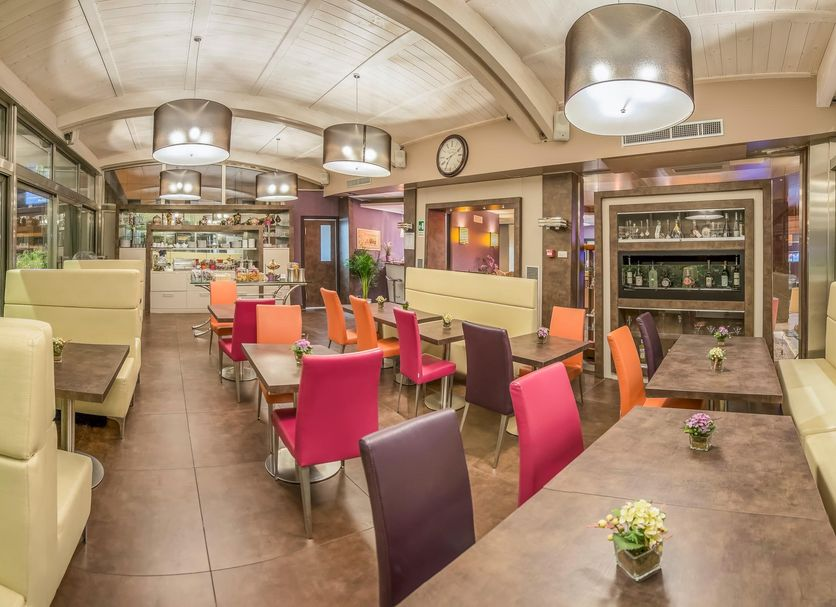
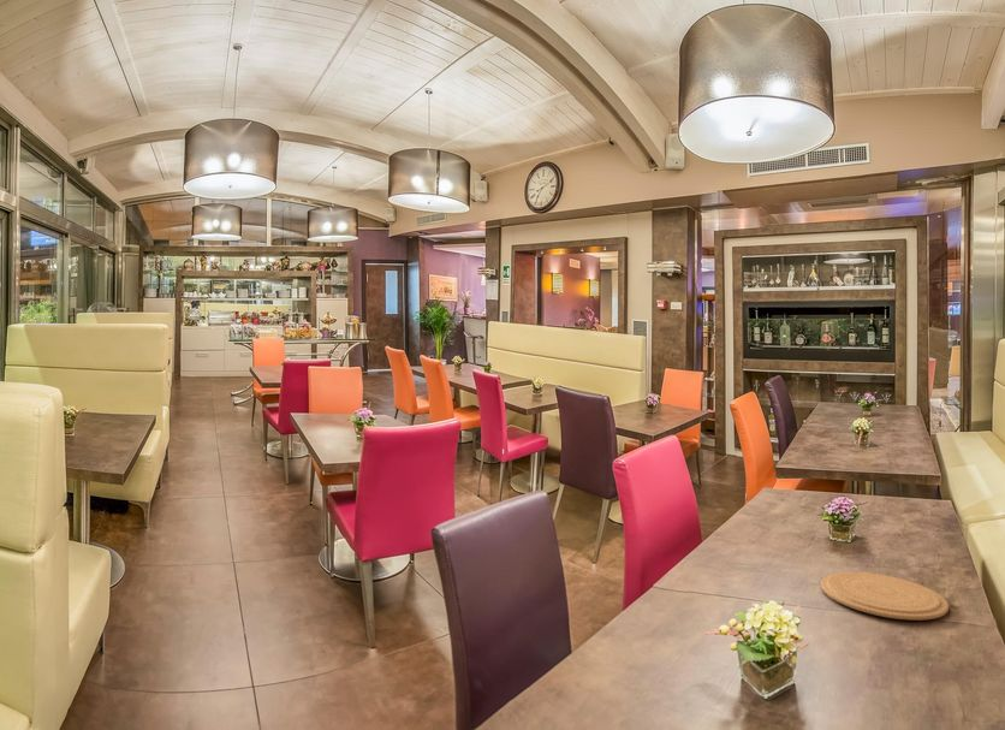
+ plate [820,571,950,622]
